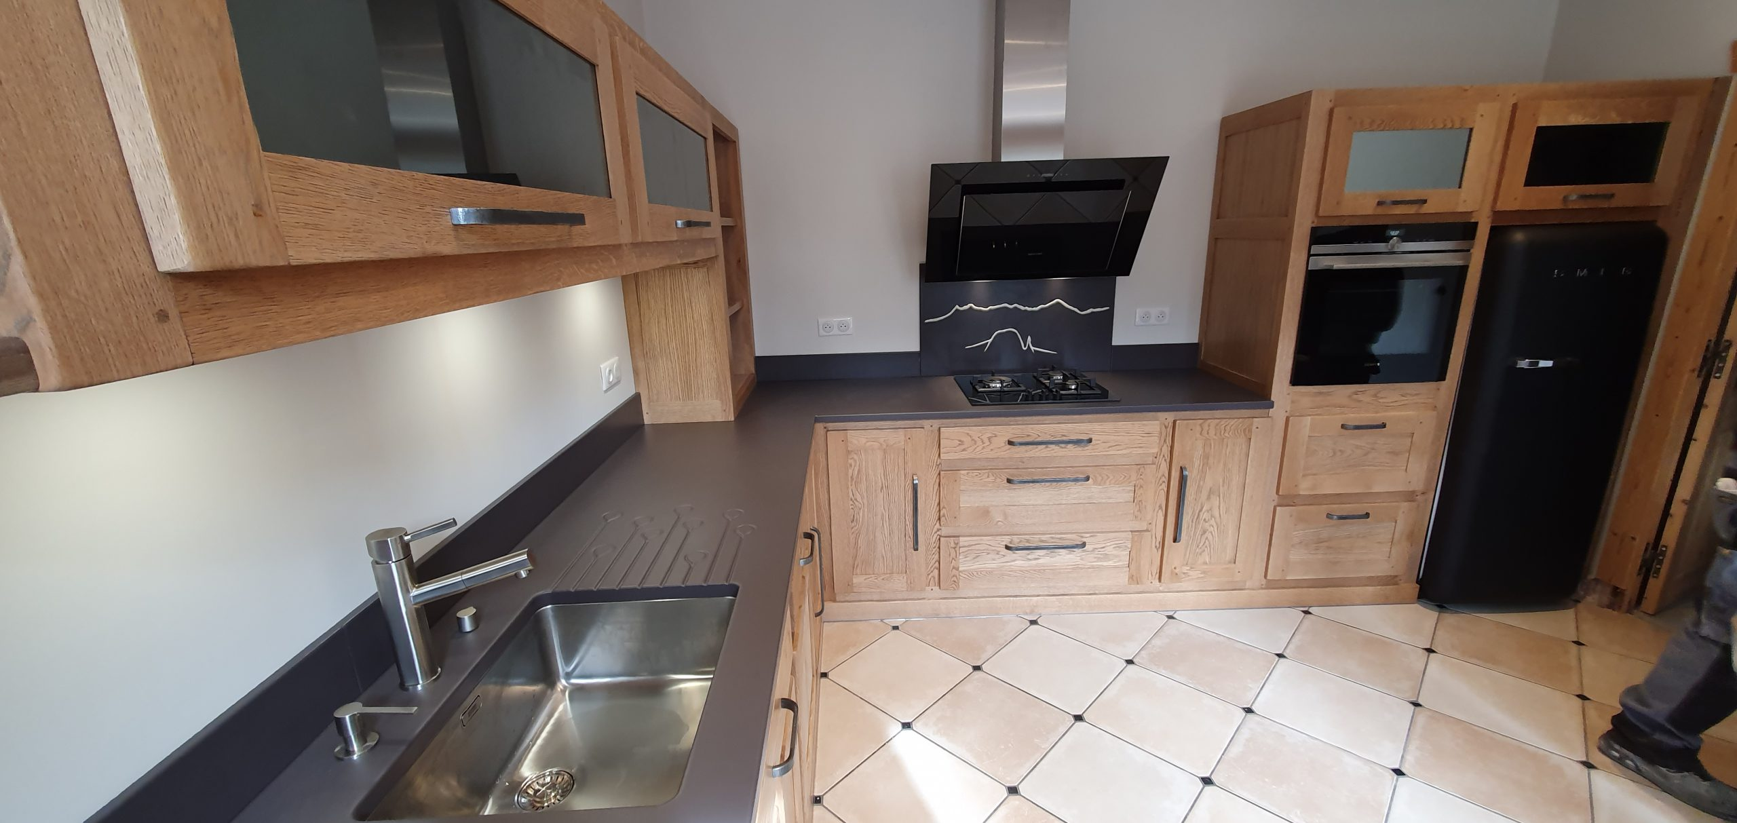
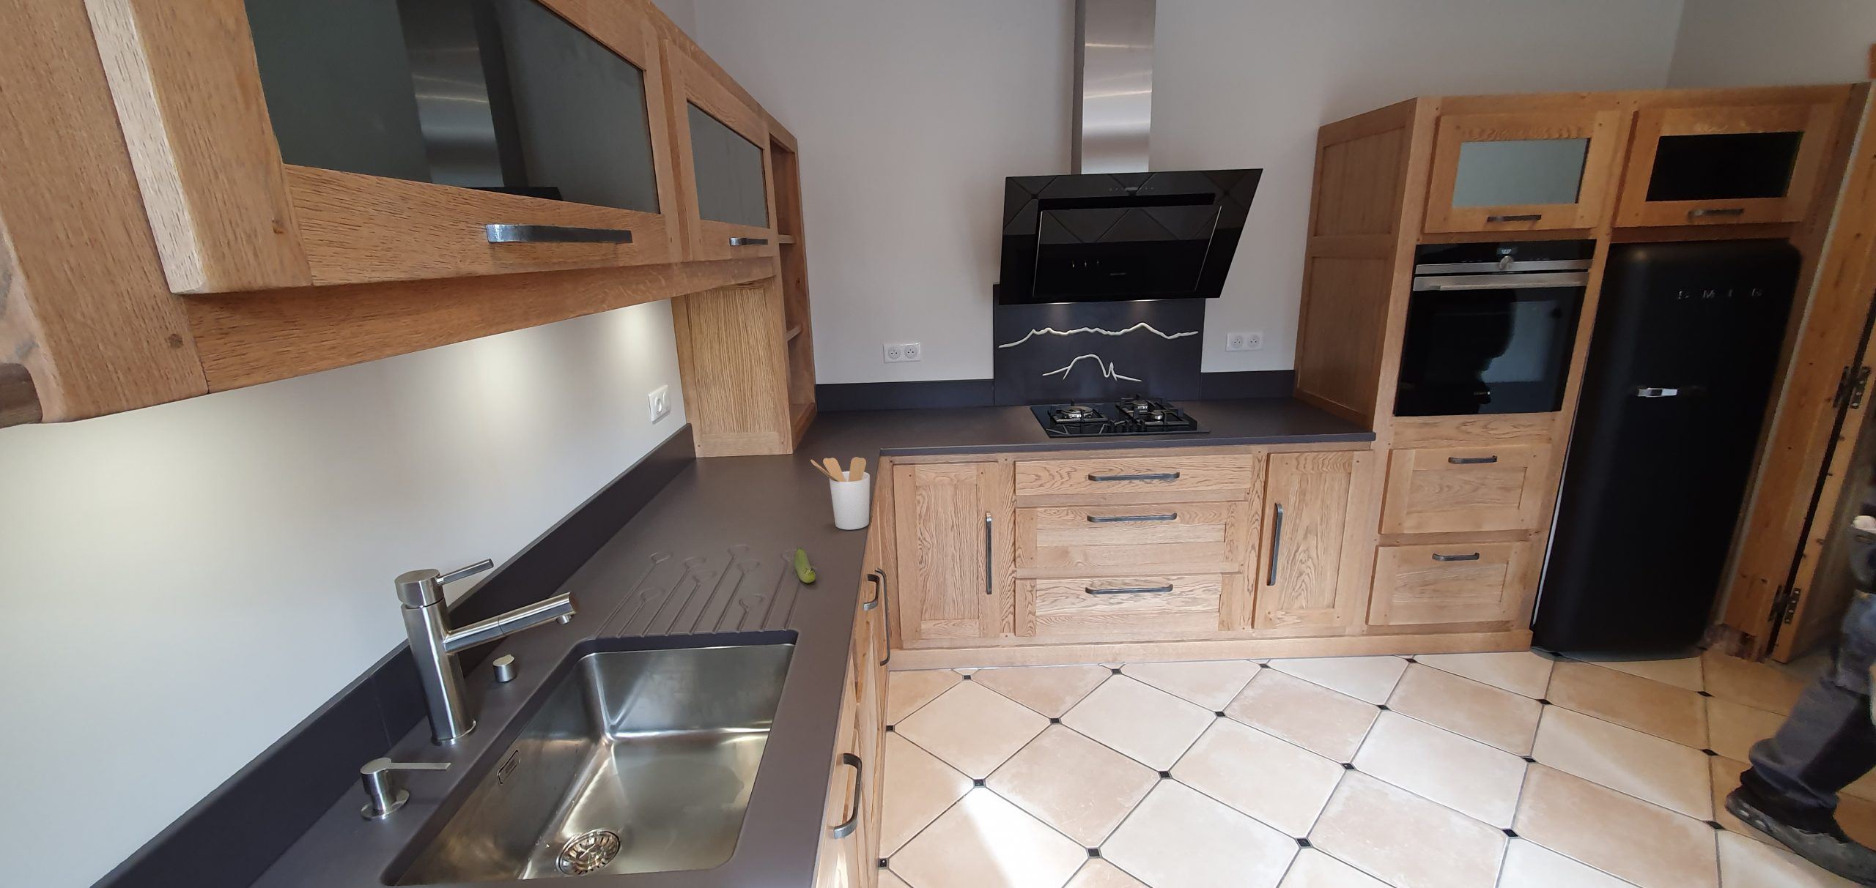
+ banana [793,546,816,583]
+ utensil holder [810,457,871,529]
